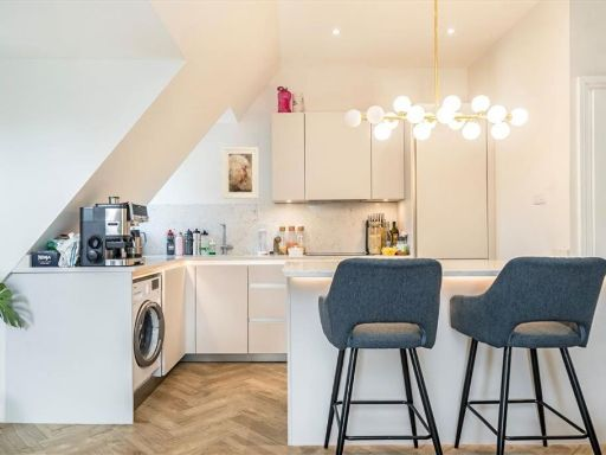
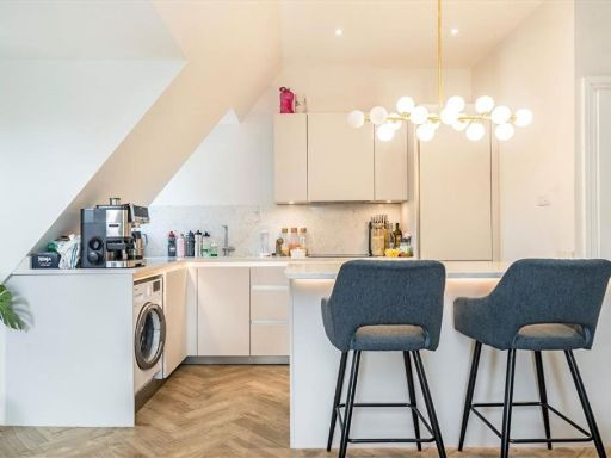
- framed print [221,146,259,200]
